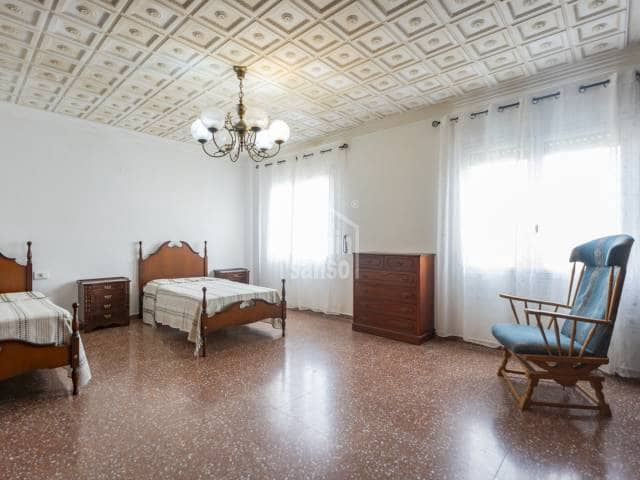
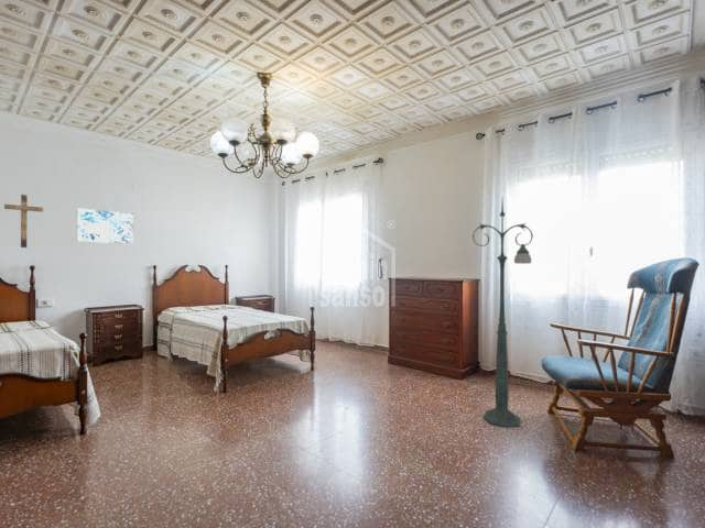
+ floor lamp [471,198,534,428]
+ crucifix [3,194,44,249]
+ wall art [76,207,134,244]
